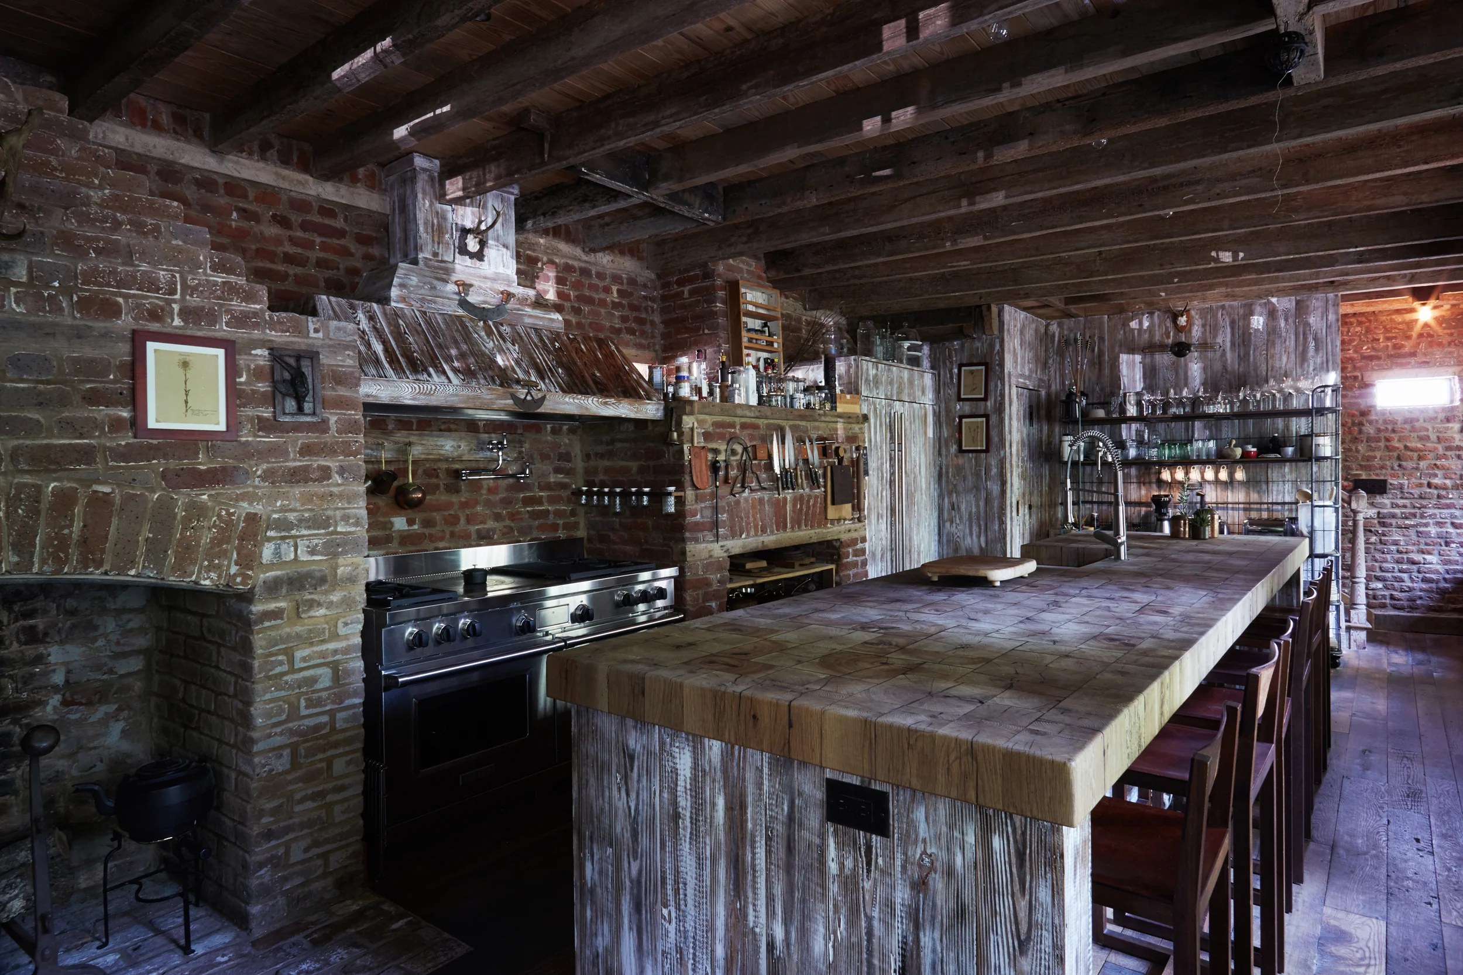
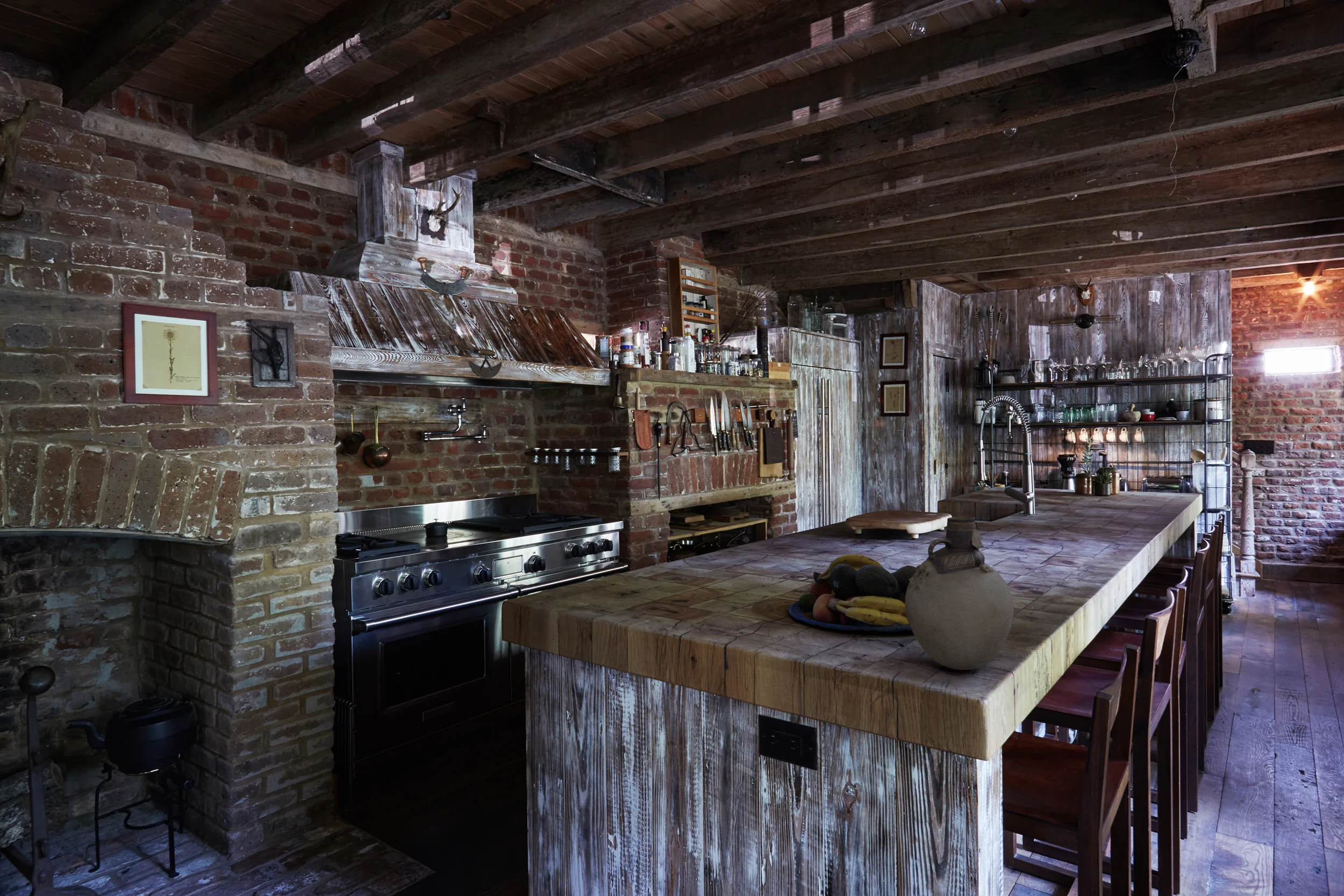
+ vase [905,516,1014,671]
+ fruit bowl [788,554,916,632]
